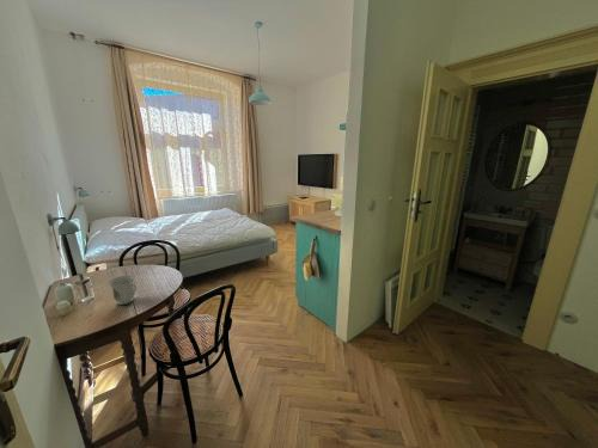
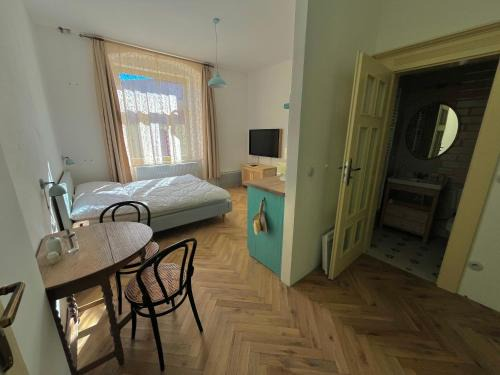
- mug [108,274,138,306]
